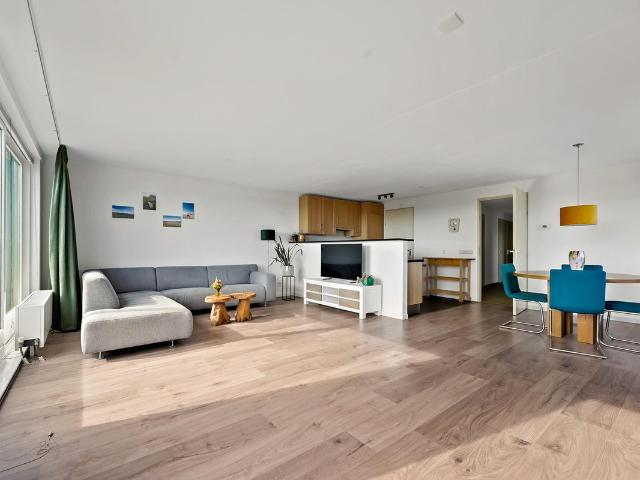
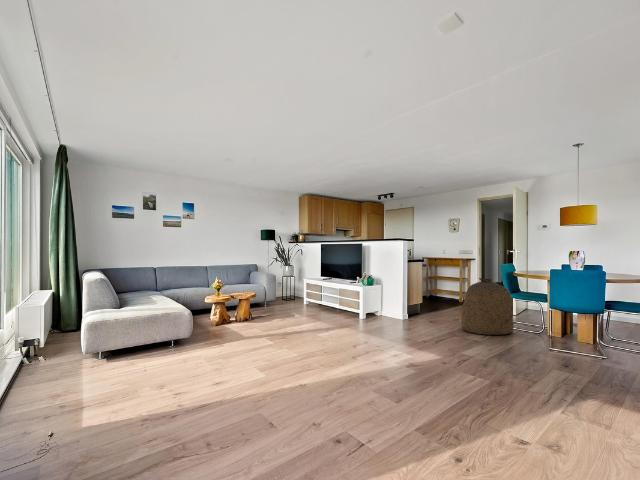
+ bag [460,277,515,336]
